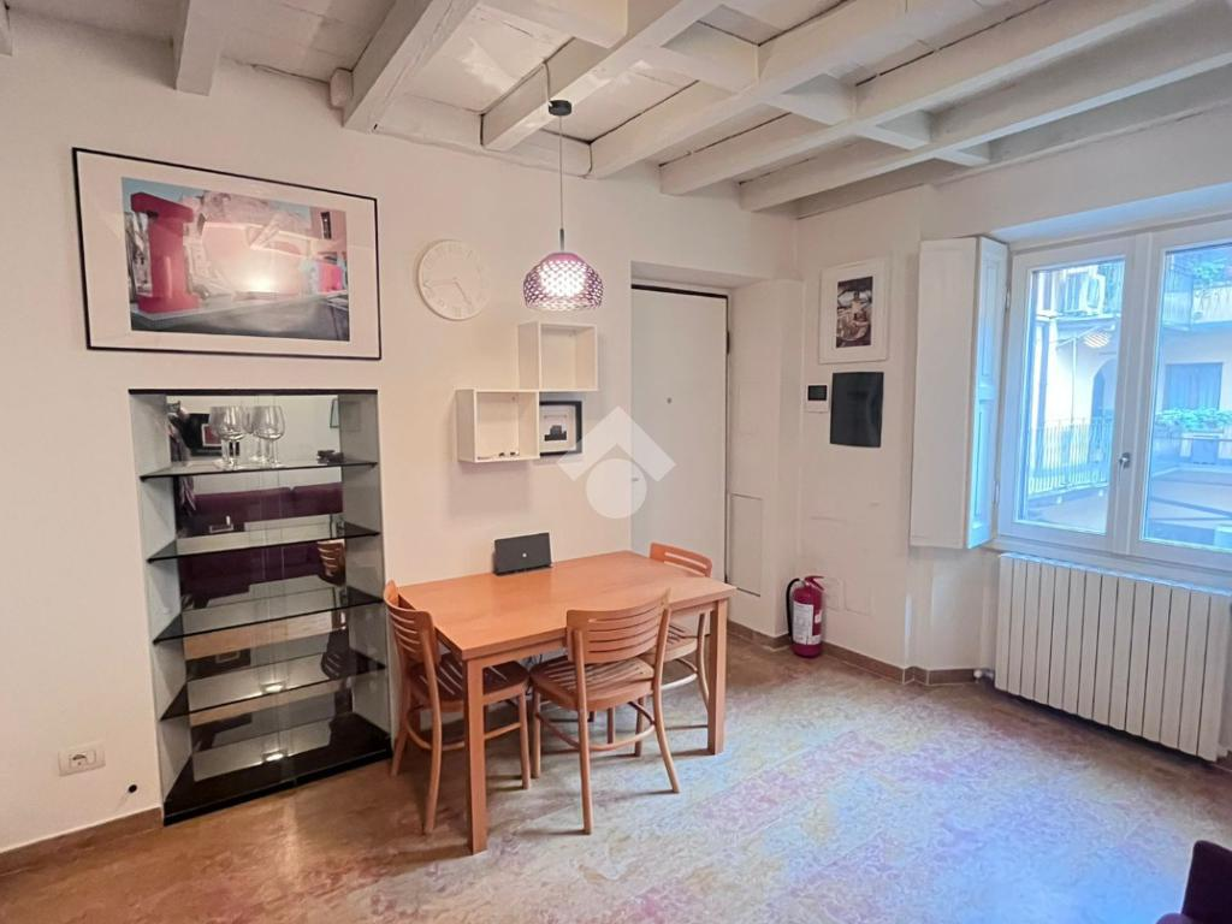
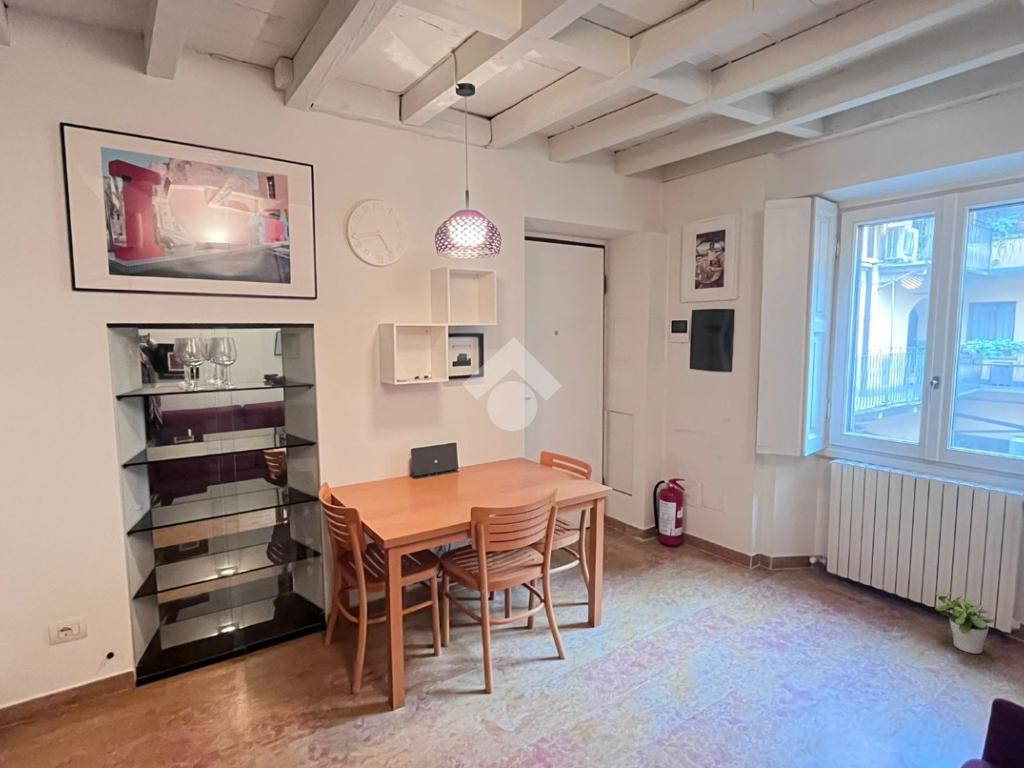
+ potted plant [934,590,995,655]
